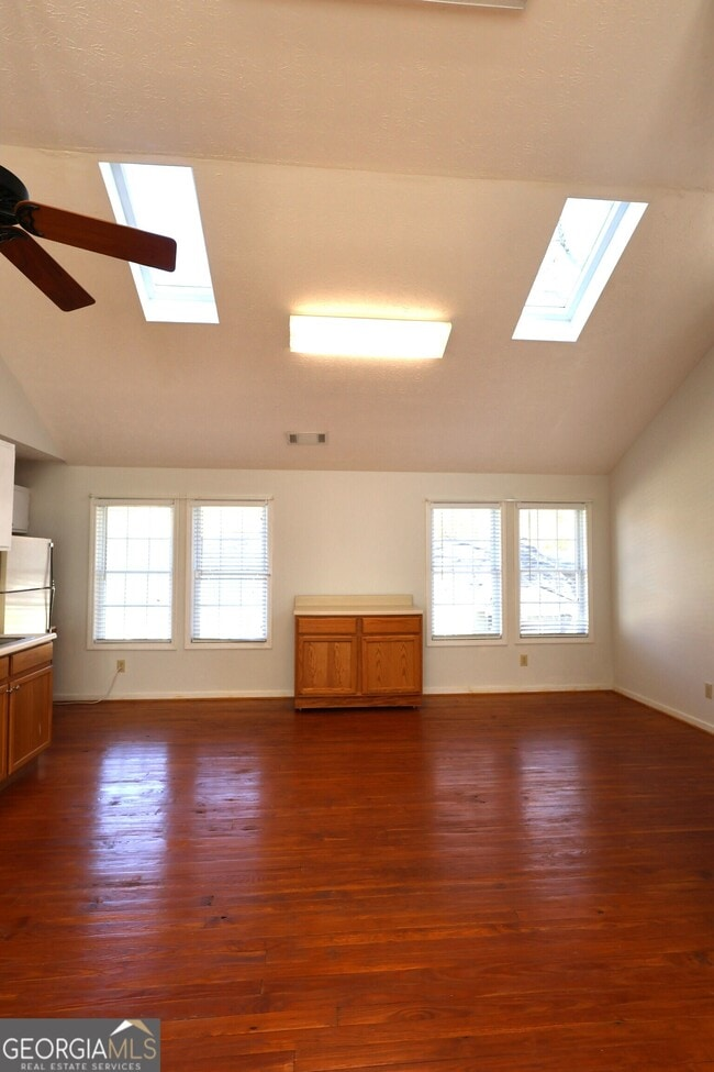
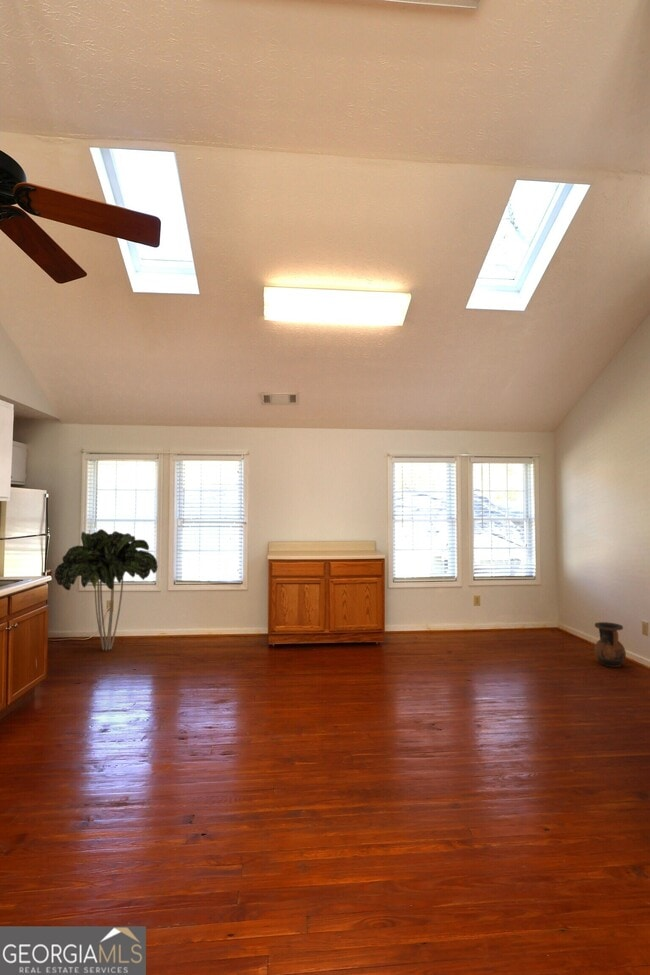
+ indoor plant [54,528,159,652]
+ vase [594,621,627,668]
